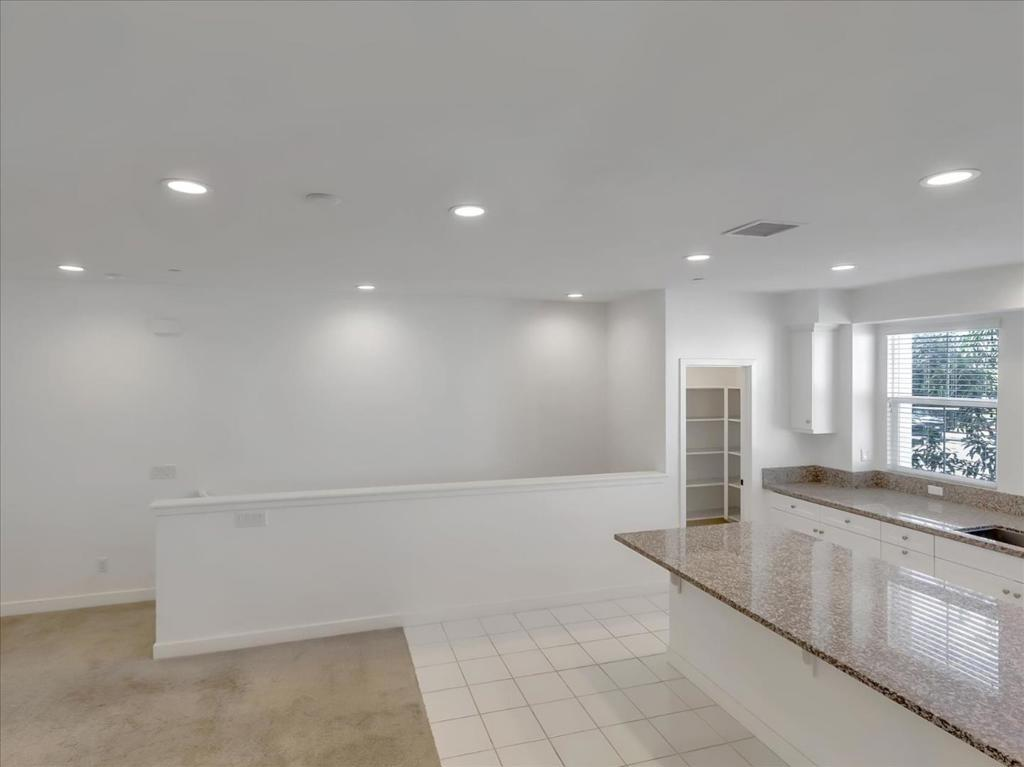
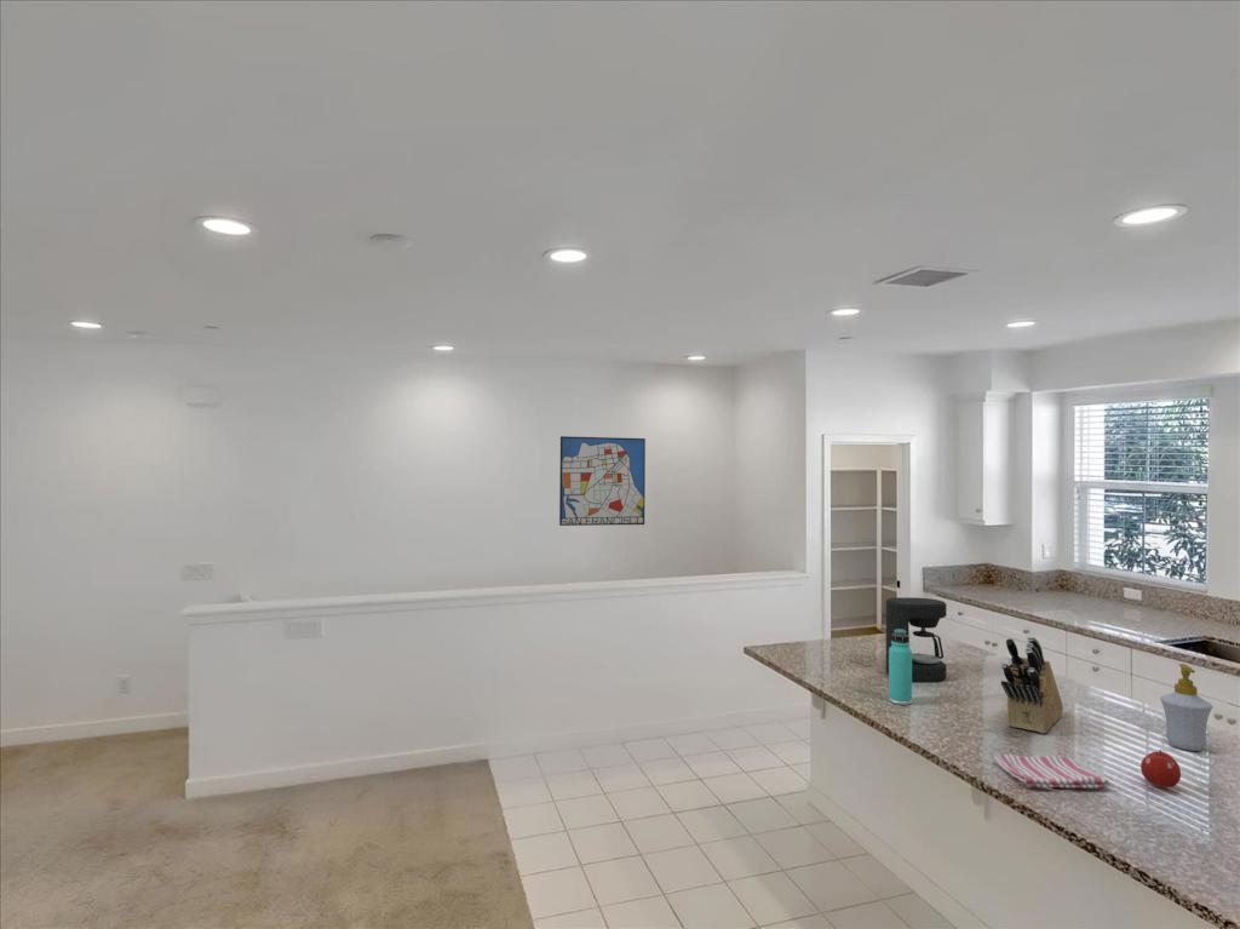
+ coffee maker [885,596,948,683]
+ dish towel [993,752,1112,790]
+ wall art [558,435,647,527]
+ thermos bottle [888,629,913,706]
+ fruit [1139,749,1182,788]
+ knife block [1000,636,1064,735]
+ soap bottle [1159,663,1213,752]
